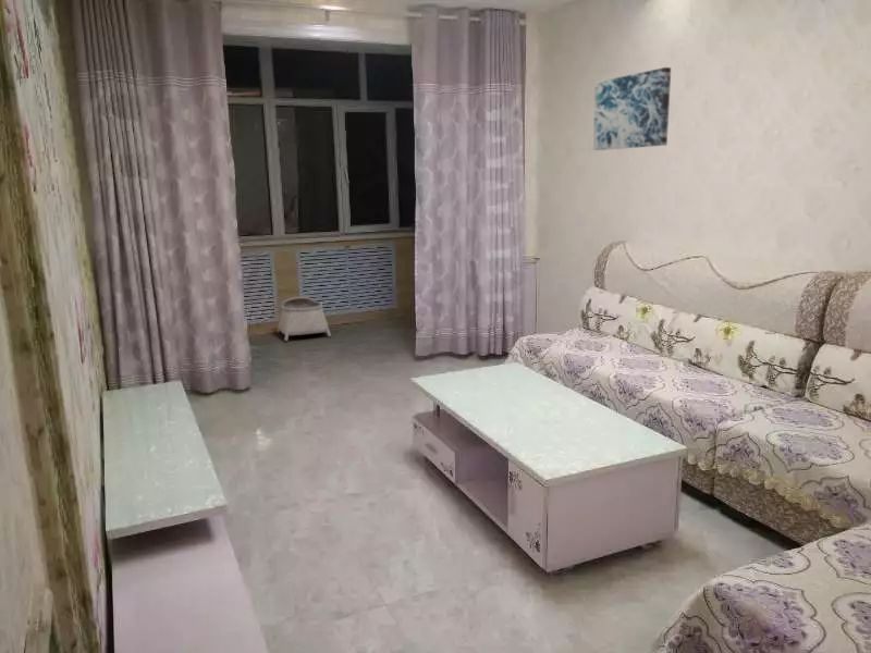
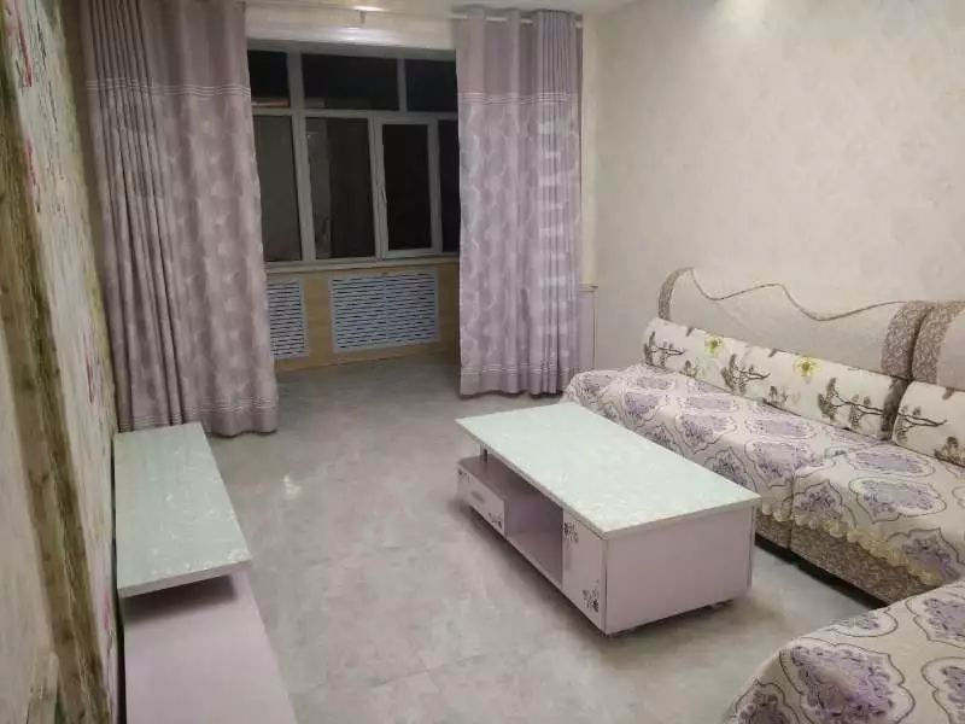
- basket [275,296,332,342]
- wall art [592,66,672,151]
